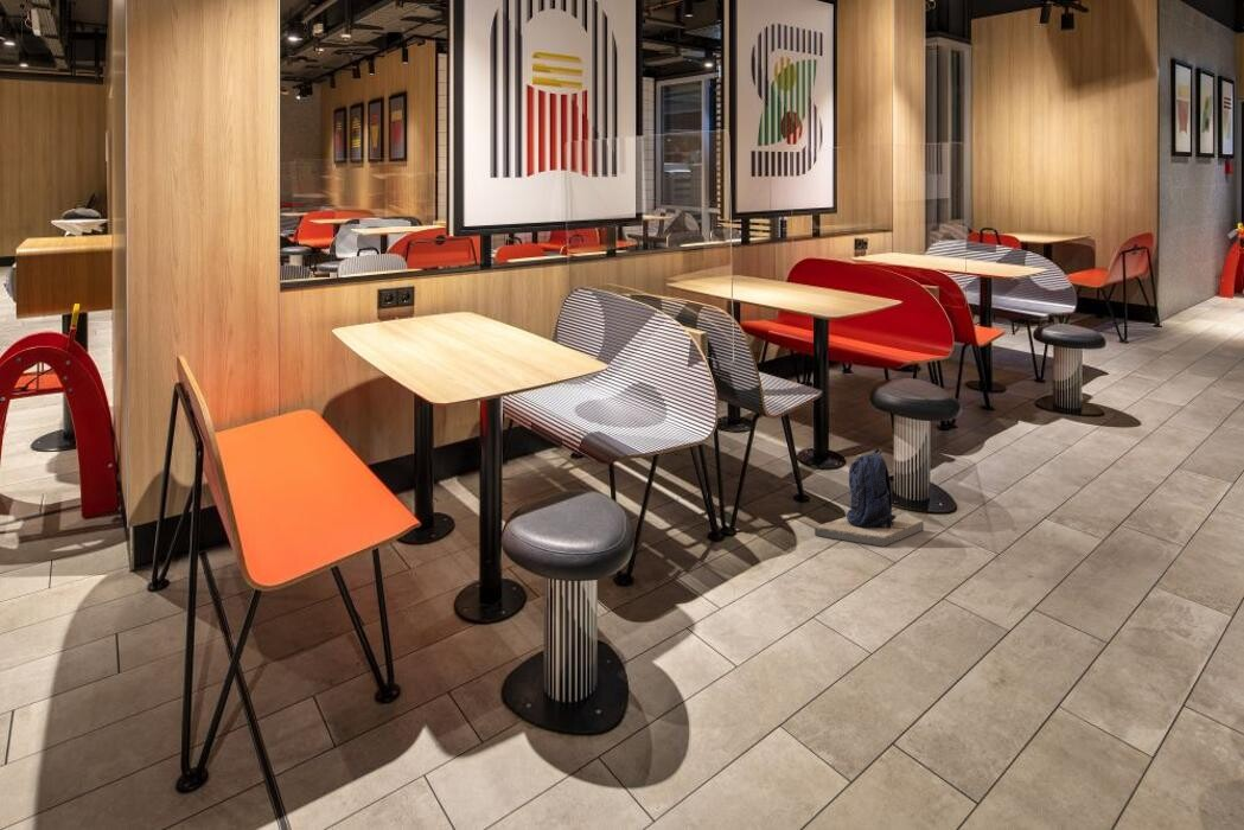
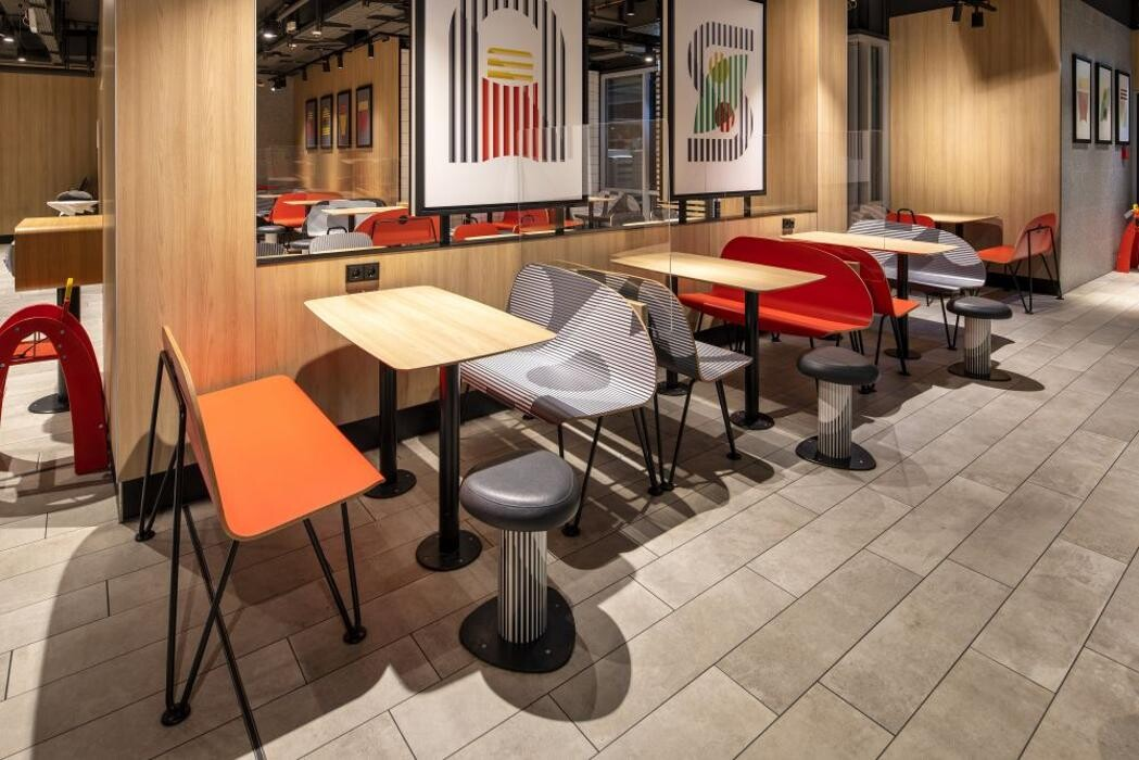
- backpack [814,448,925,548]
